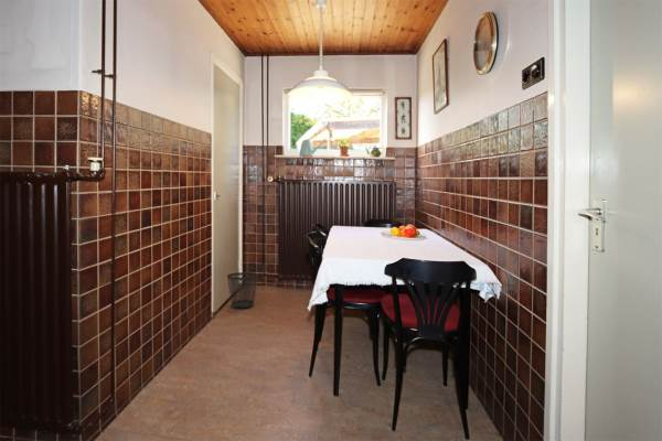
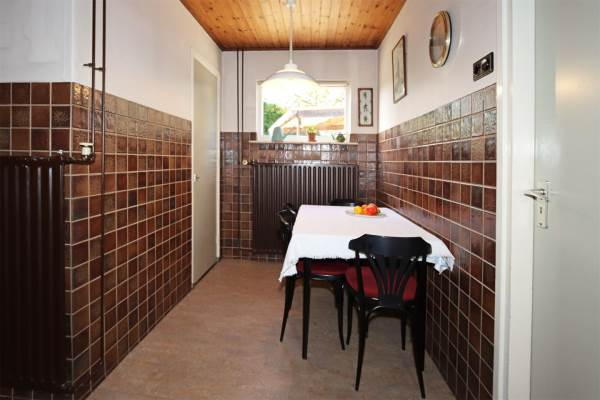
- wastebasket [226,271,259,309]
